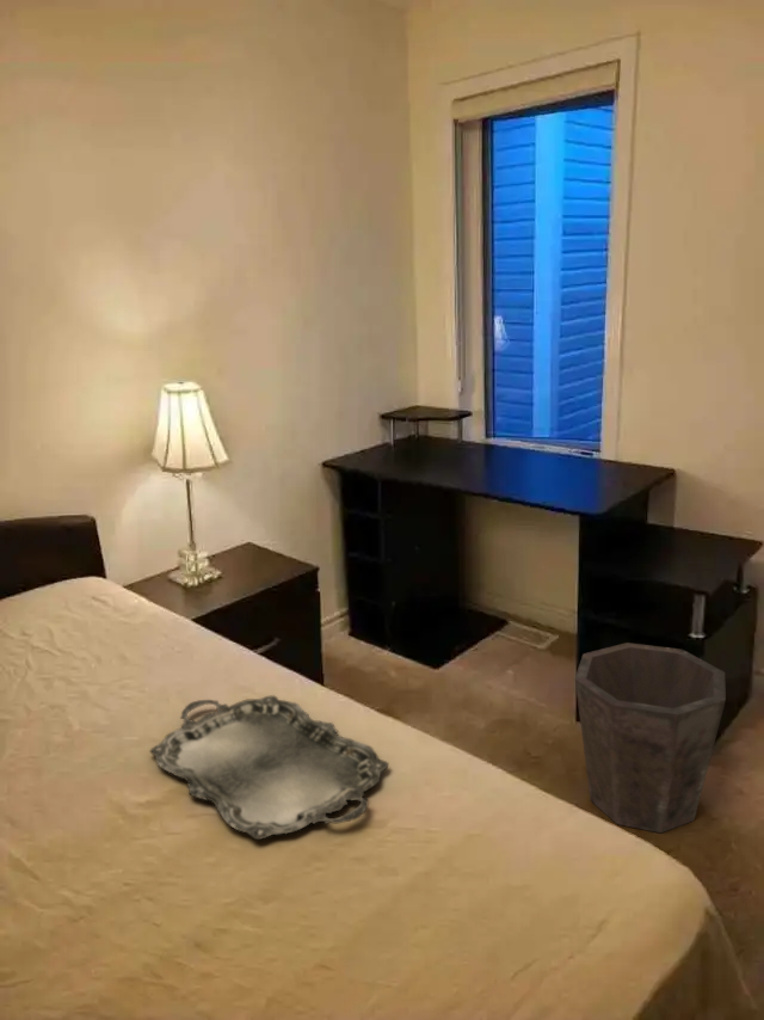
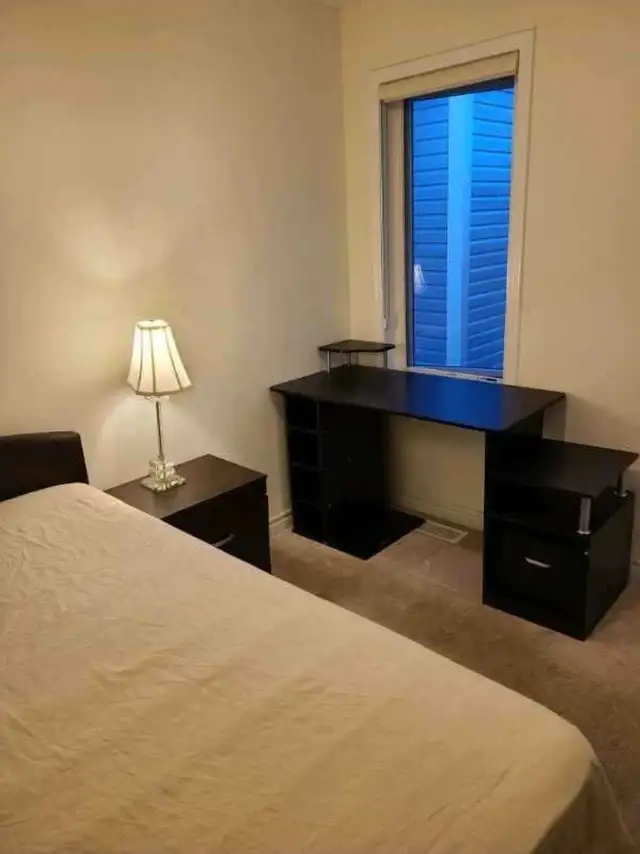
- serving tray [149,694,390,841]
- waste bin [574,641,727,834]
